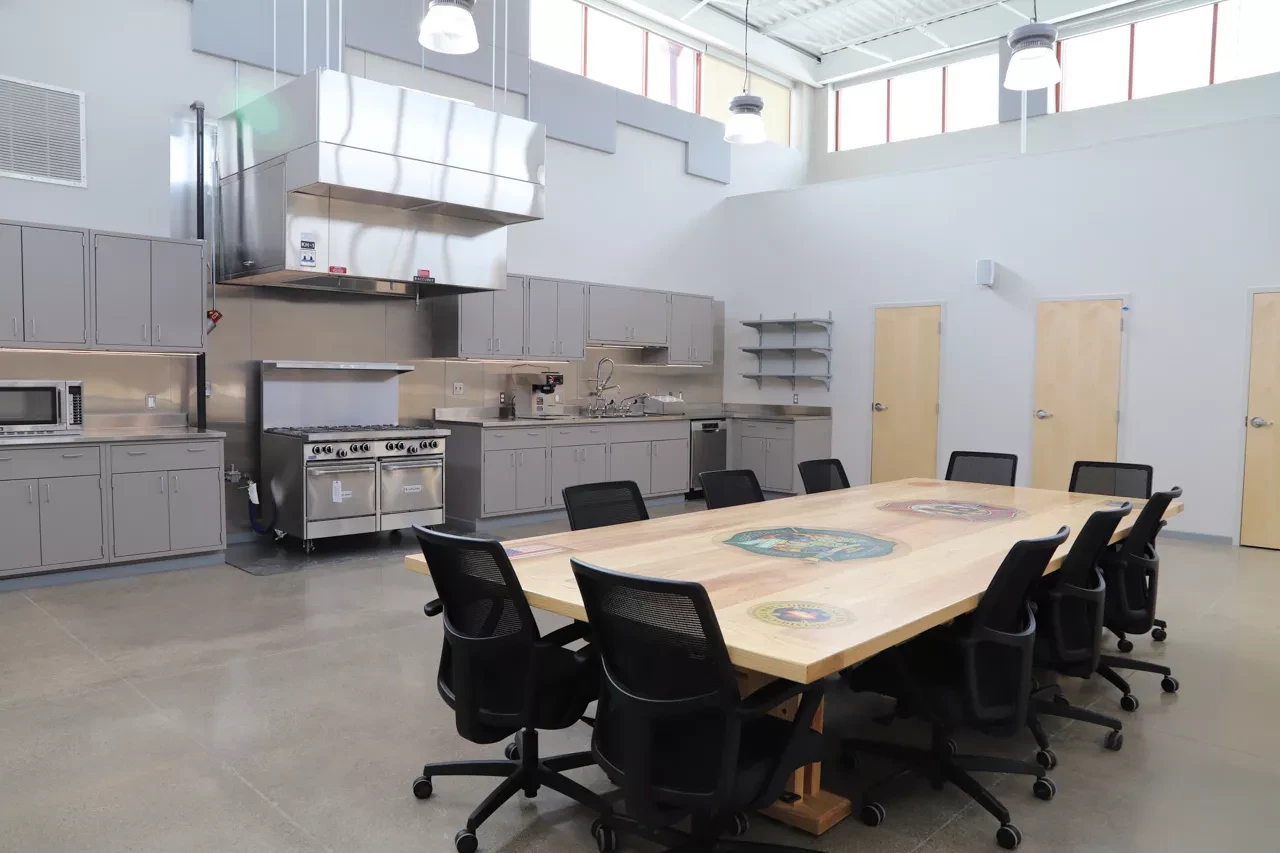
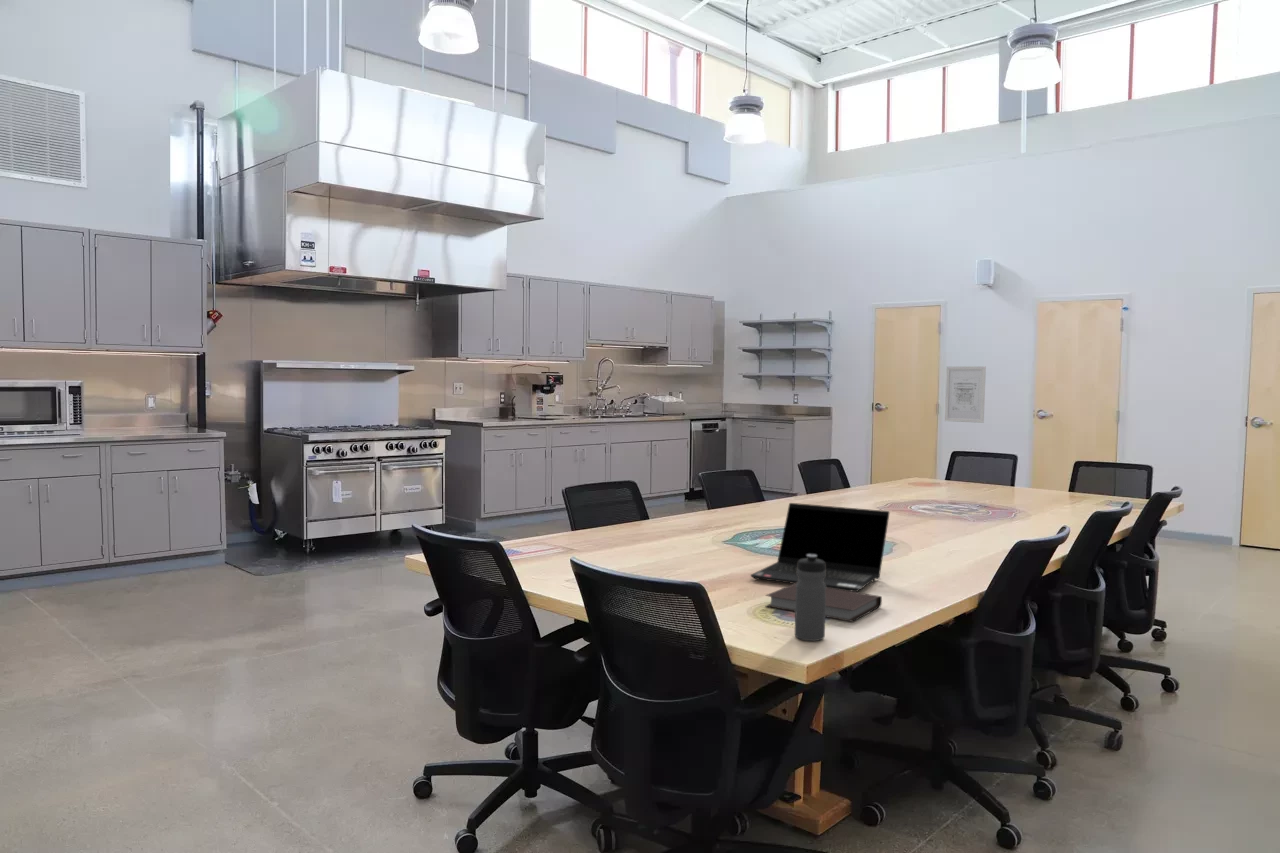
+ notebook [764,583,883,623]
+ laptop computer [749,502,891,592]
+ wall art [944,365,987,424]
+ water bottle [794,554,826,642]
